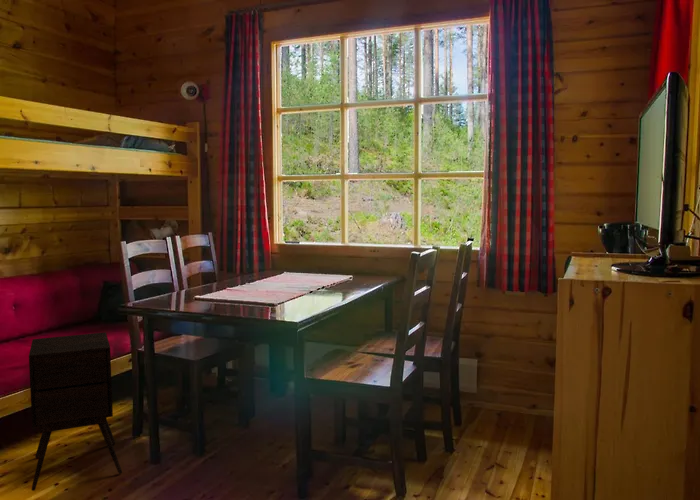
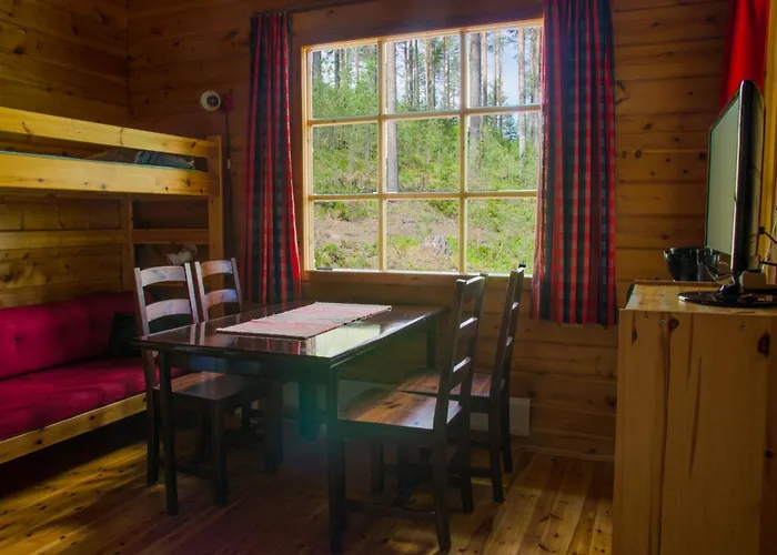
- side table [28,331,123,492]
